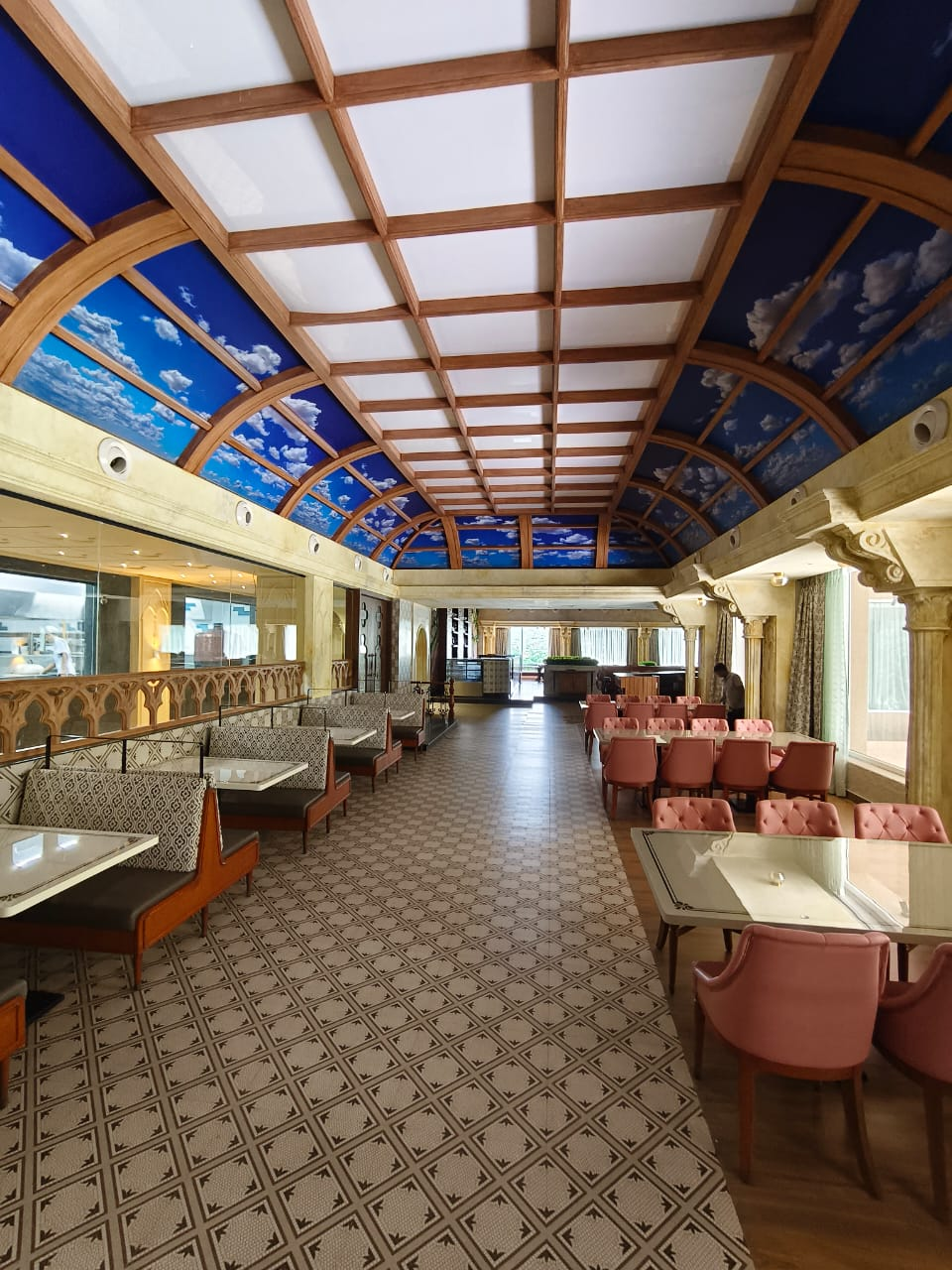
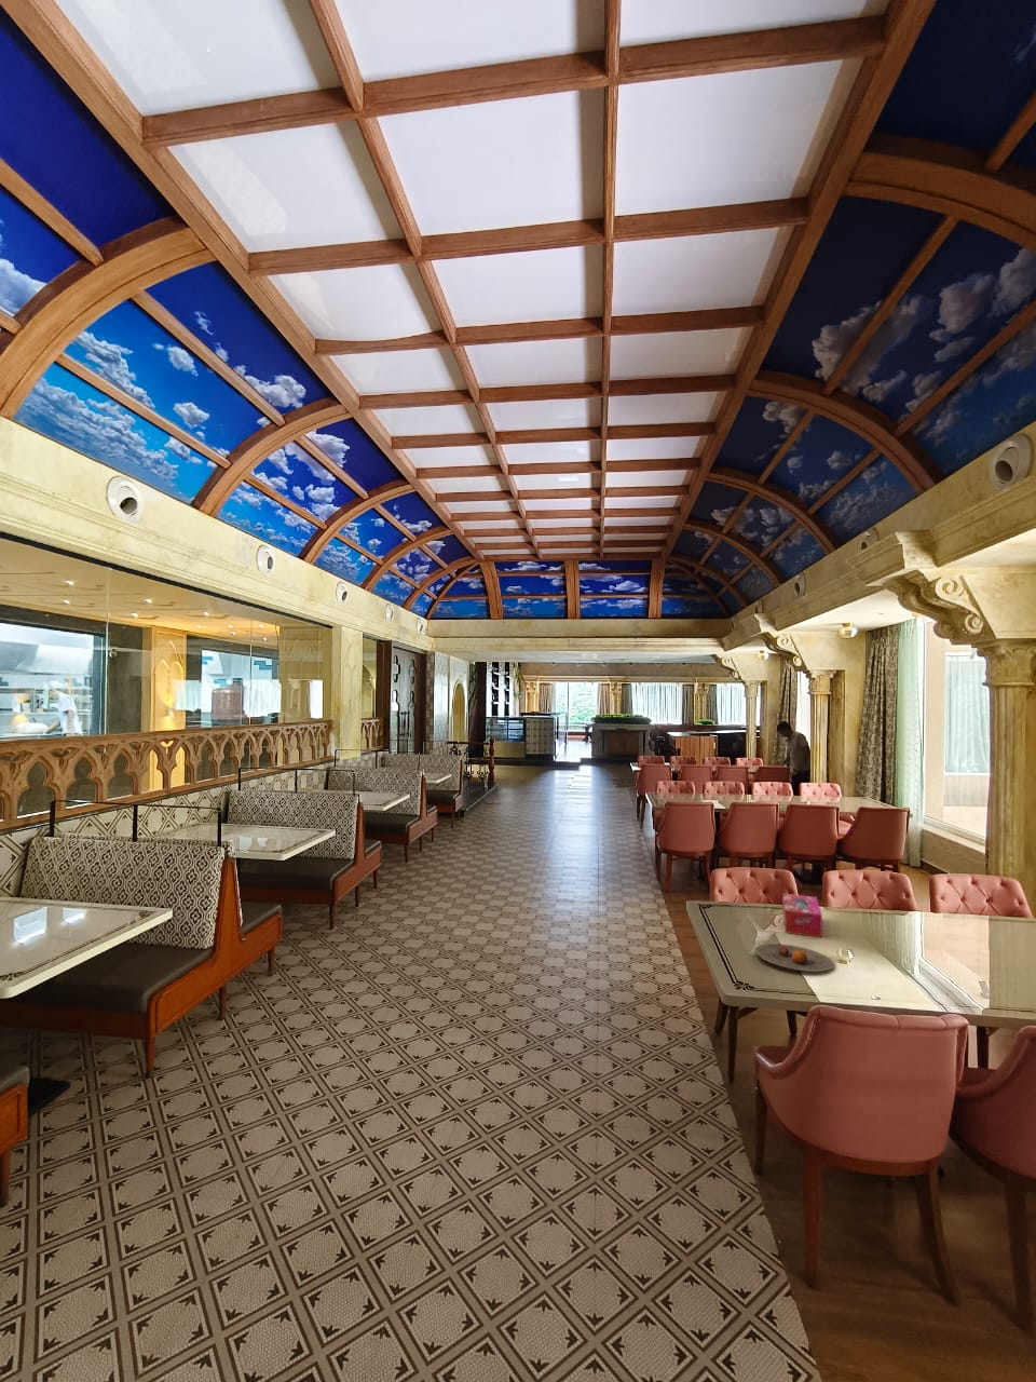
+ tissue box [781,893,824,938]
+ plate [753,942,836,973]
